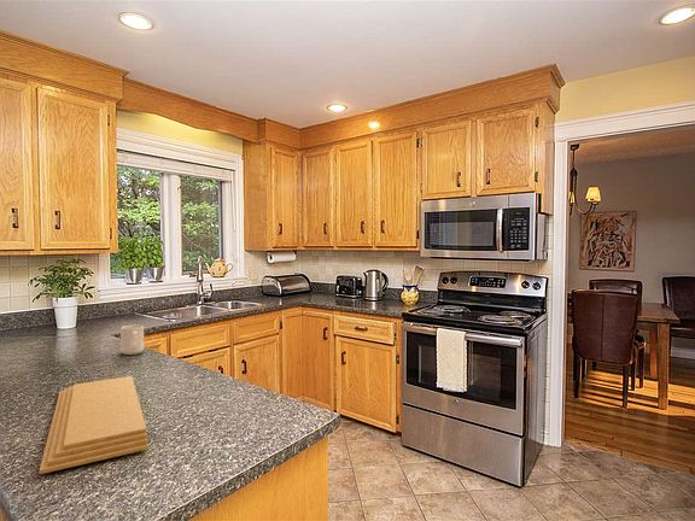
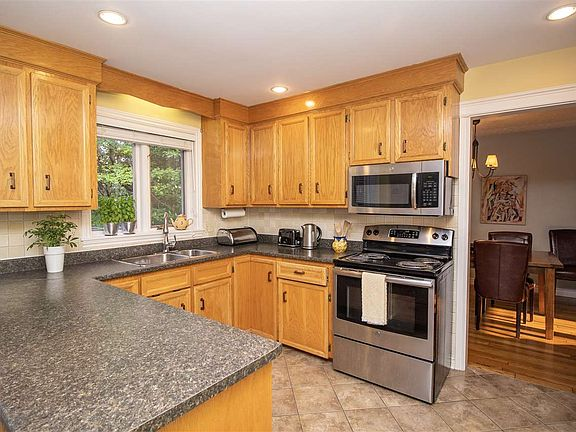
- mug [119,323,145,356]
- cutting board [39,375,150,475]
